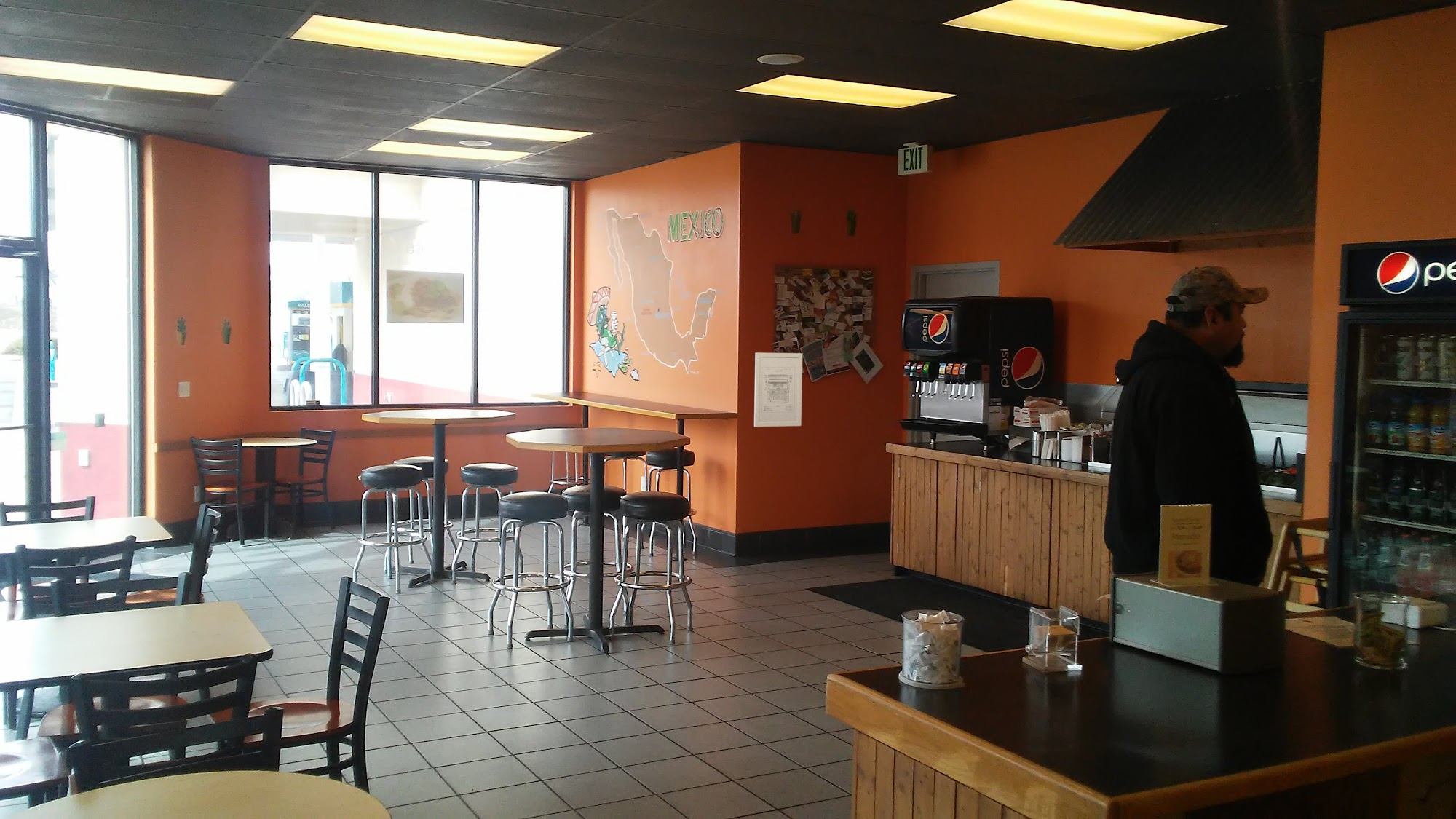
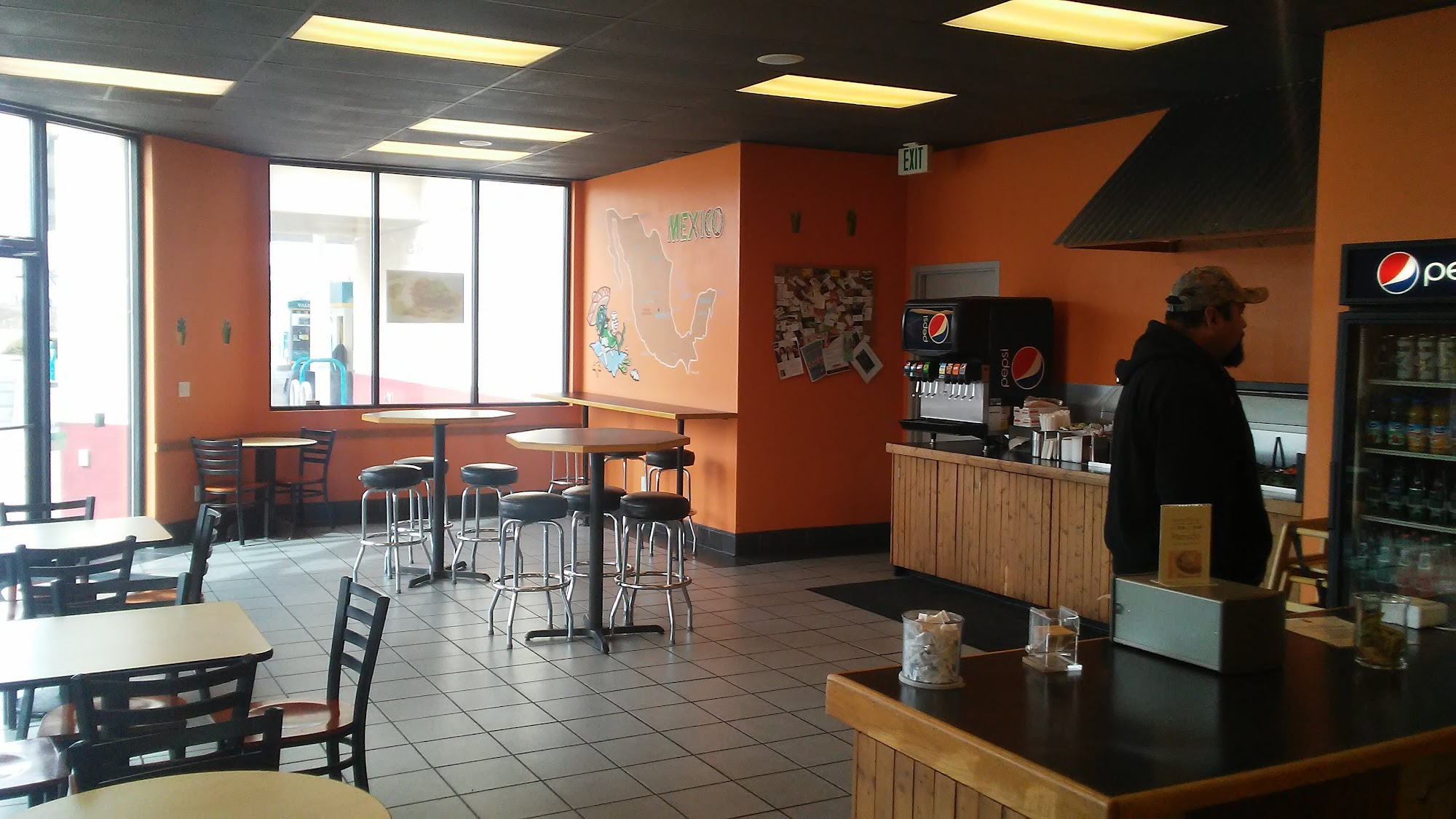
- wall art [753,352,803,427]
